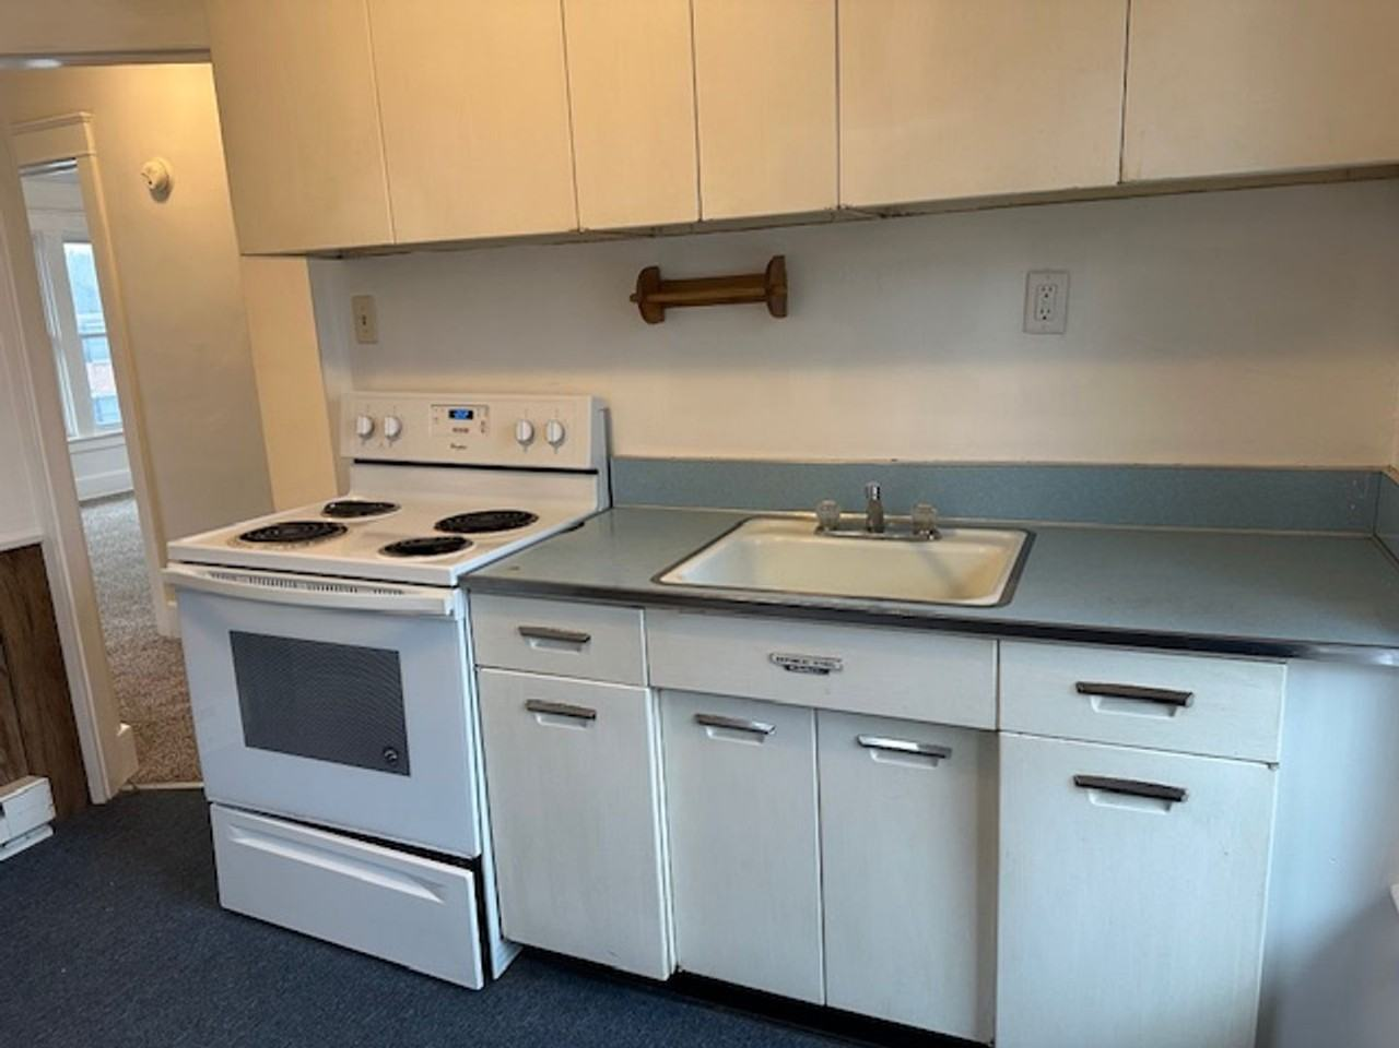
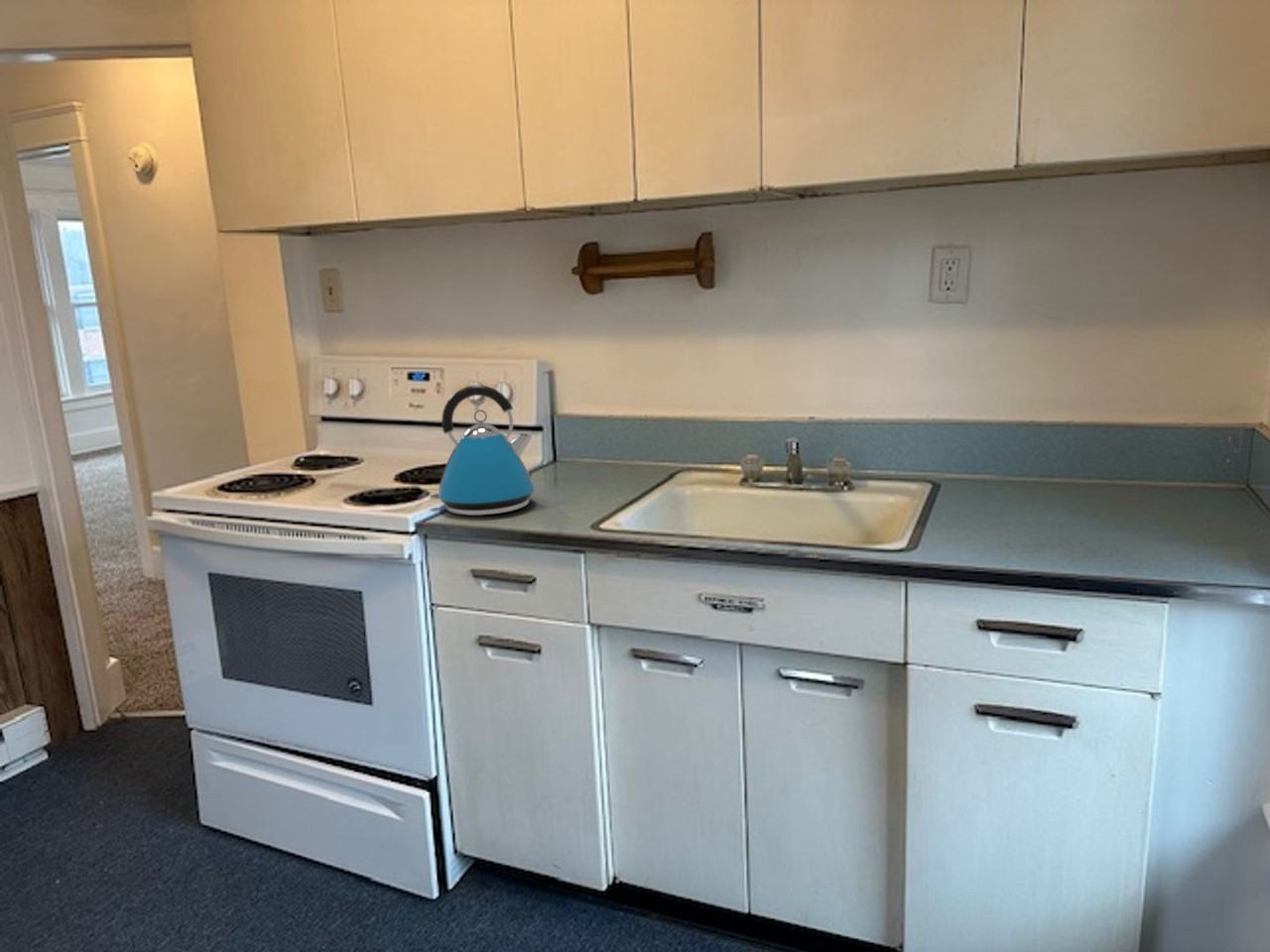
+ kettle [429,384,536,517]
